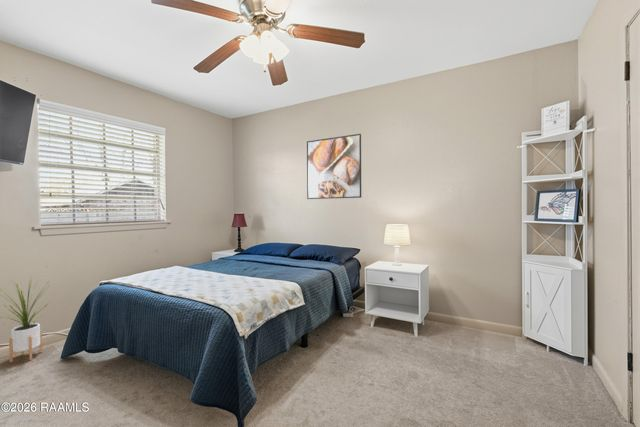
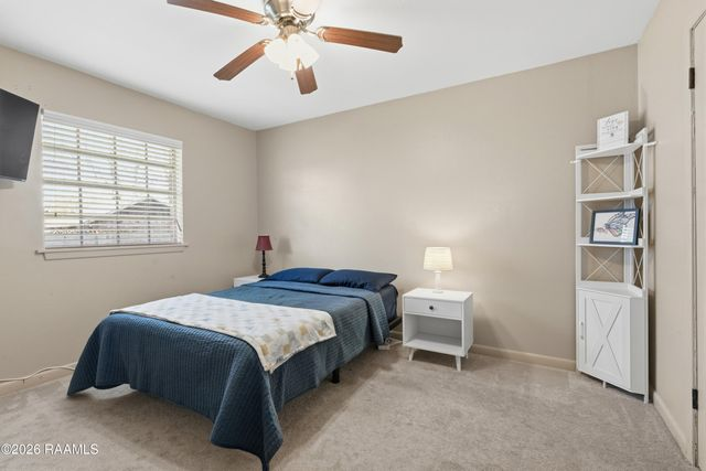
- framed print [306,133,362,200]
- house plant [0,277,51,364]
